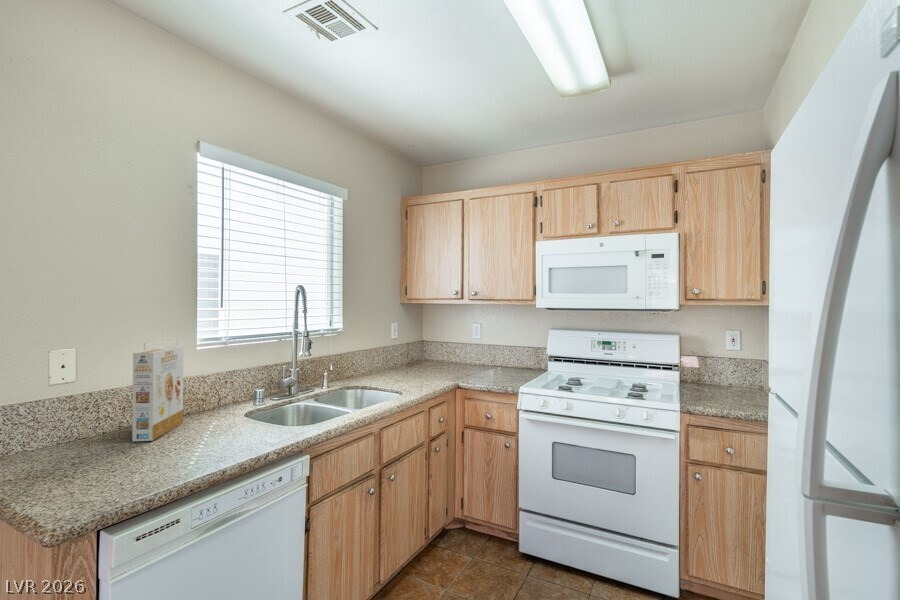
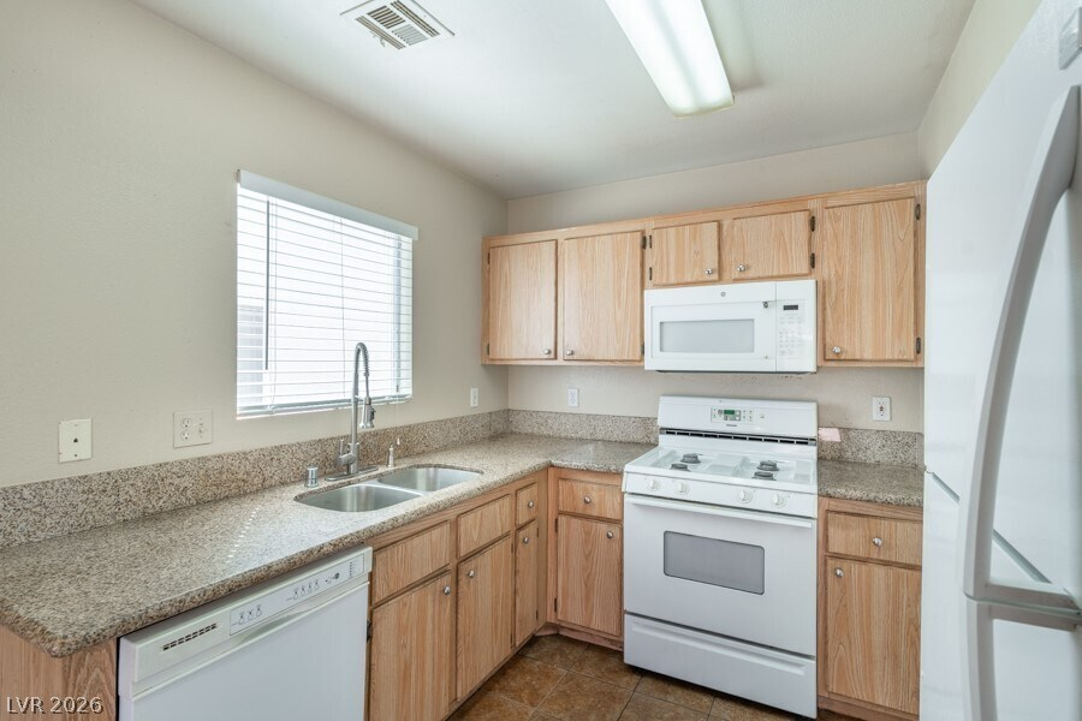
- cereal box [131,345,184,442]
